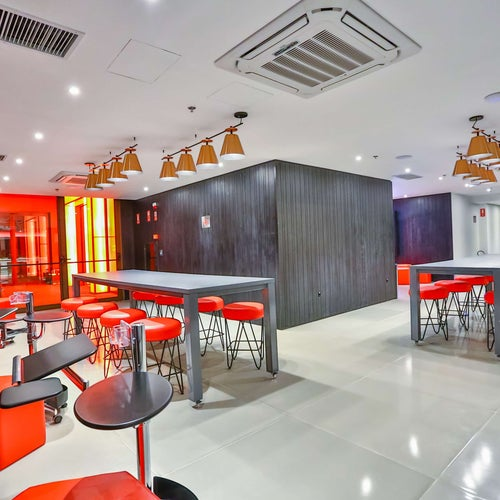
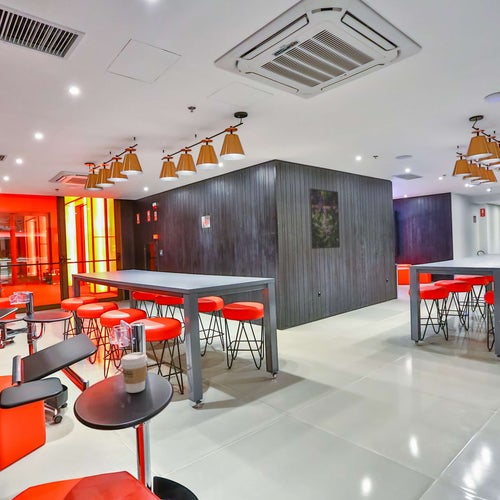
+ coffee cup [120,351,148,394]
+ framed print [309,187,341,250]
